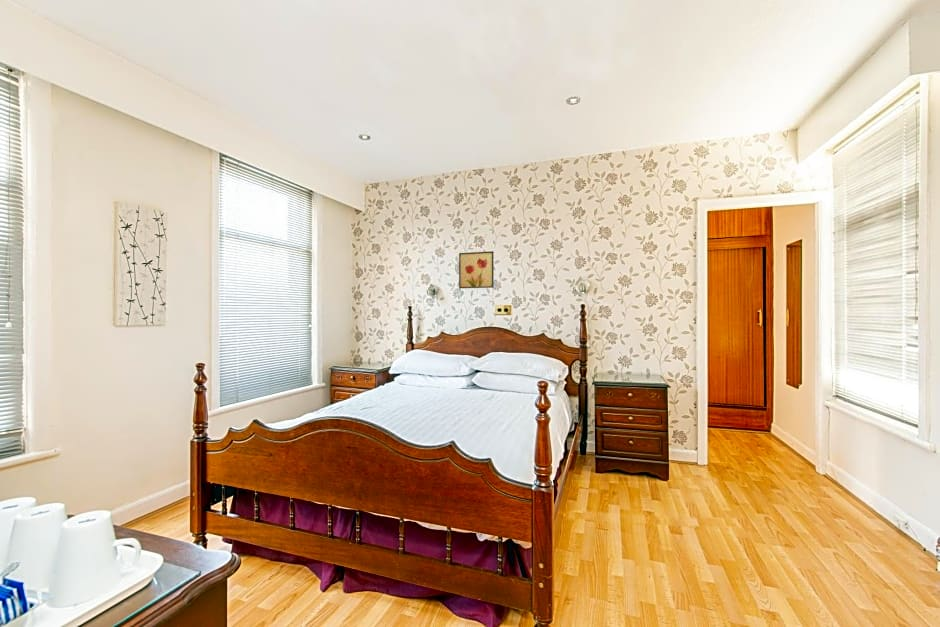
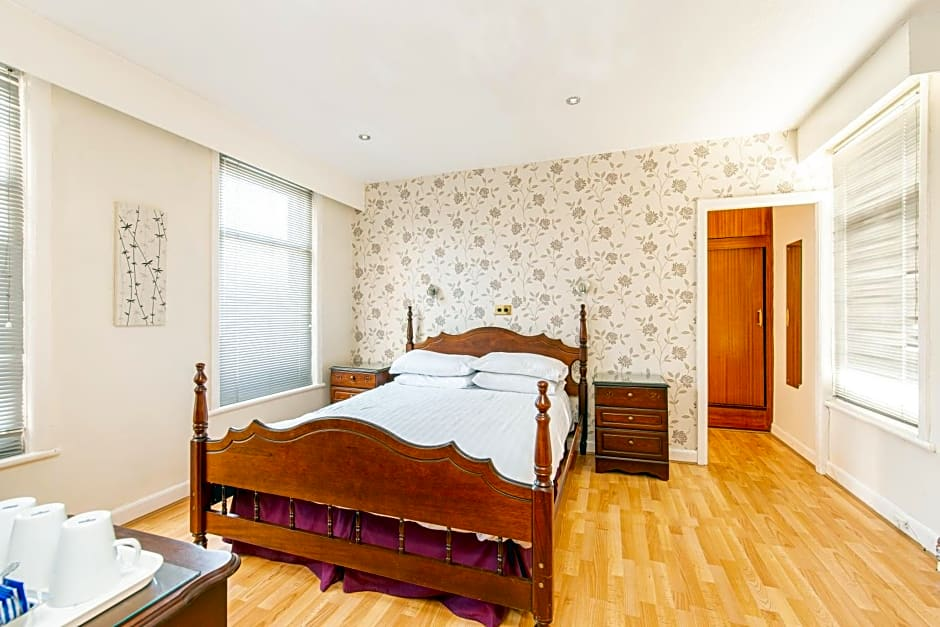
- wall art [458,250,495,289]
